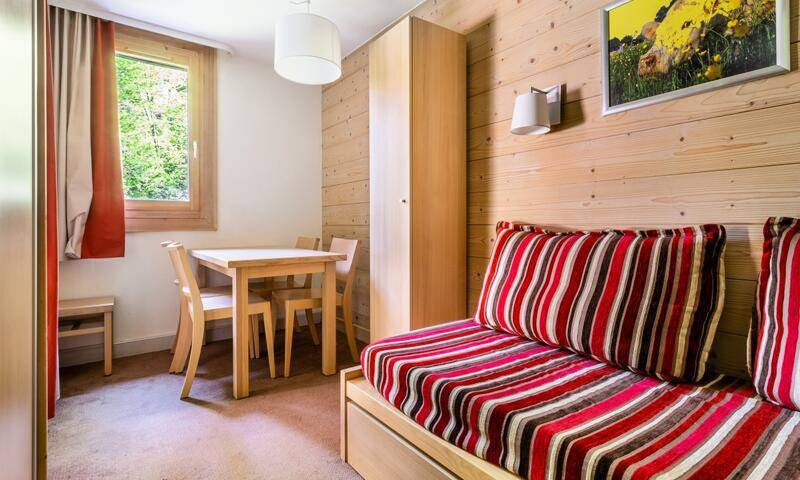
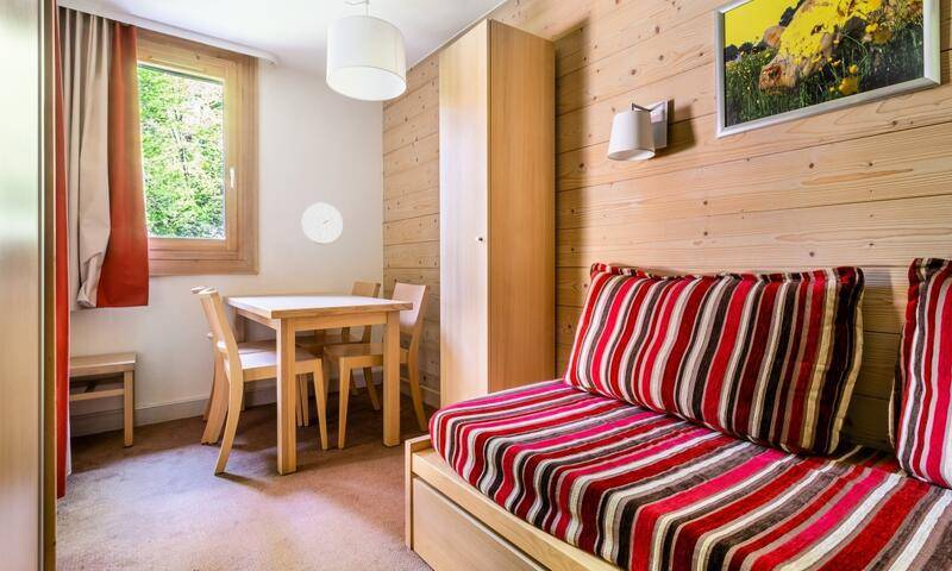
+ wall clock [301,202,344,245]
